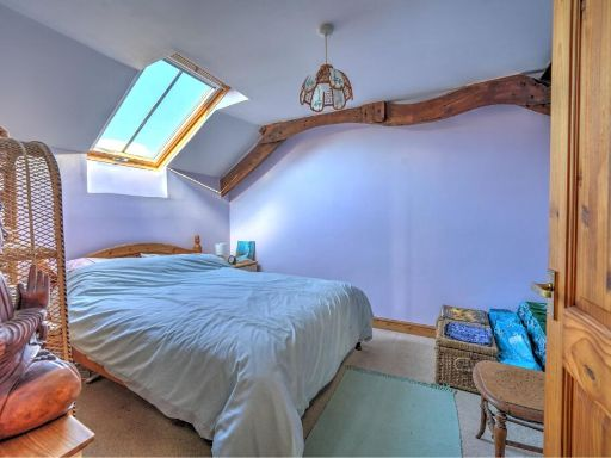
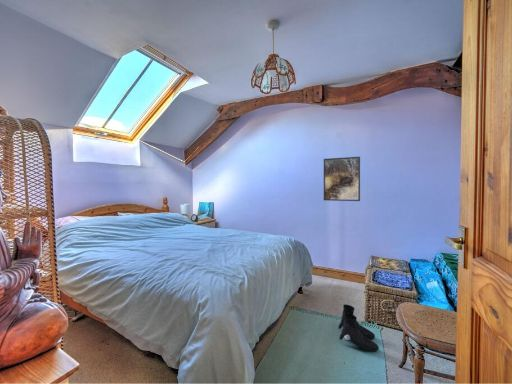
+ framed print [323,156,361,202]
+ boots [337,303,380,352]
